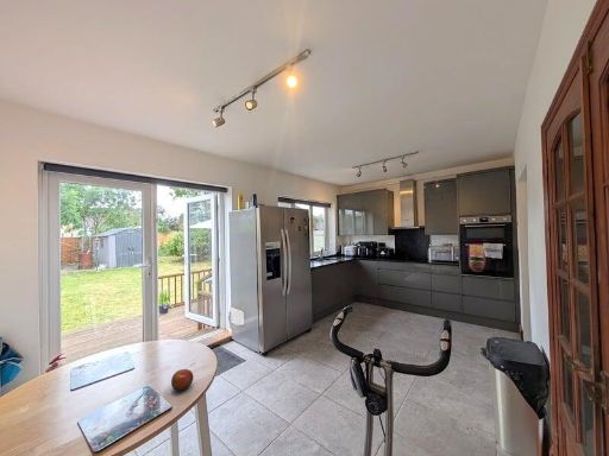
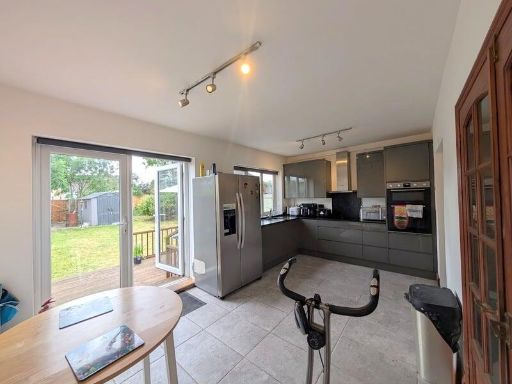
- apple [170,368,194,392]
